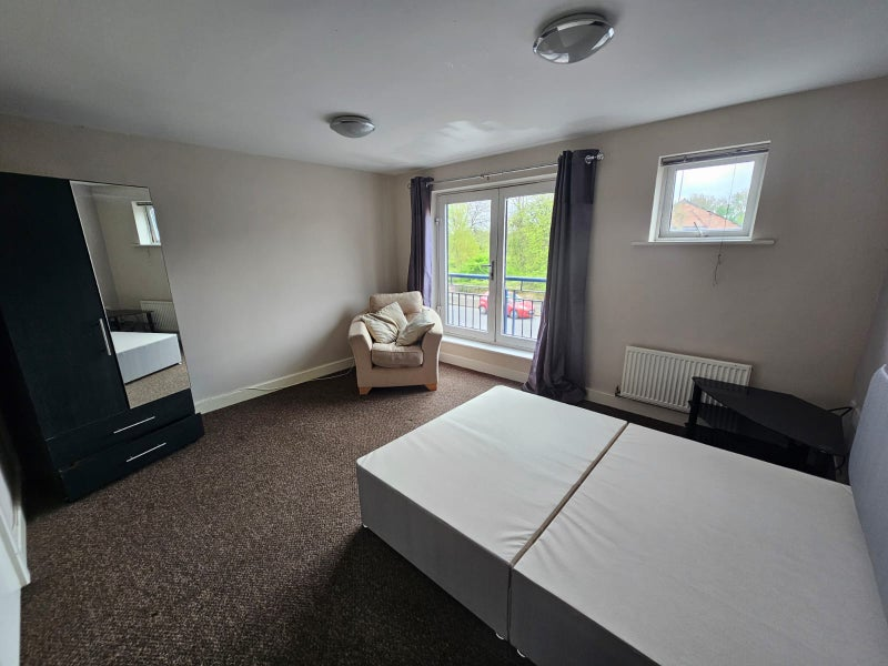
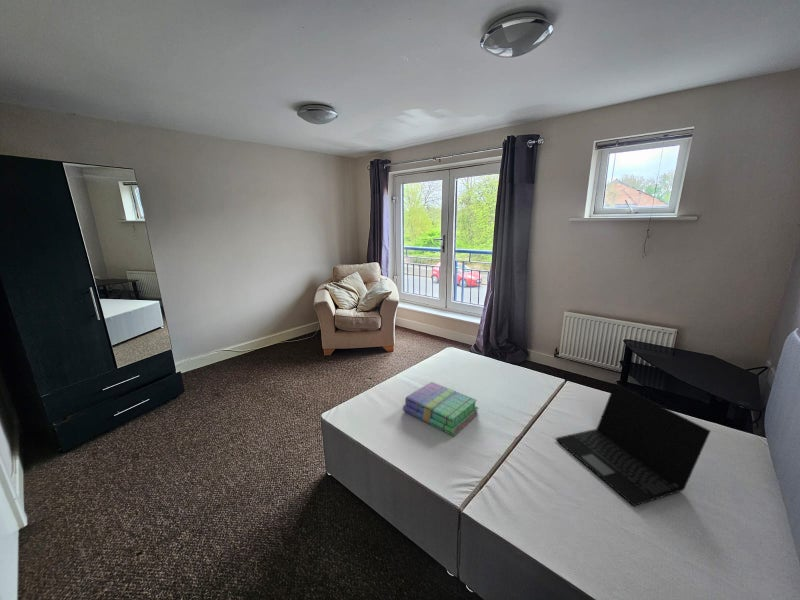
+ books [402,381,479,437]
+ laptop [555,382,712,507]
